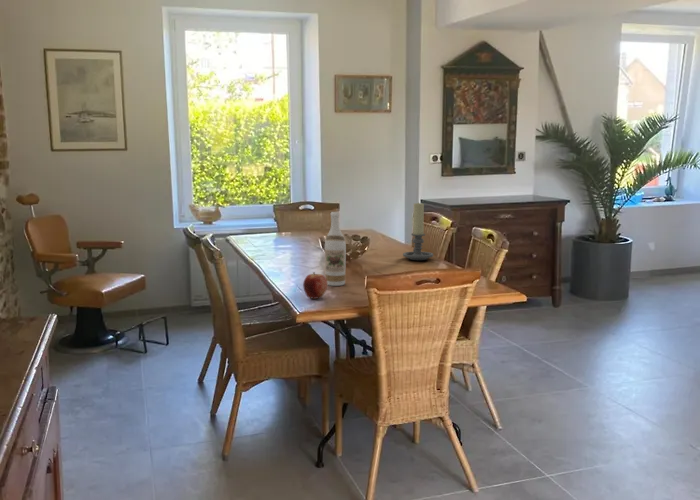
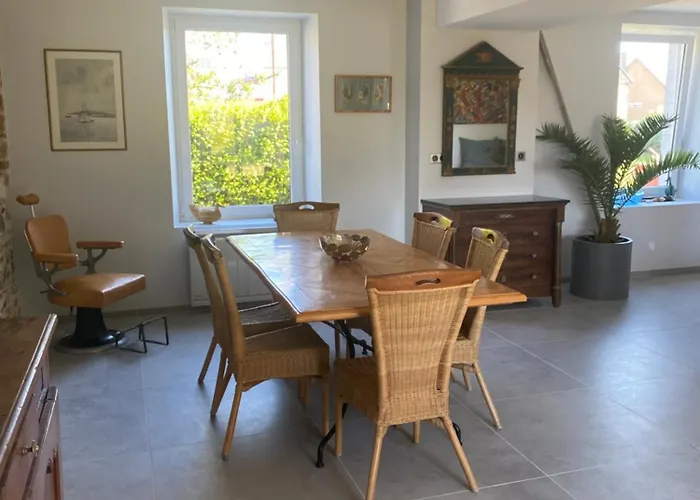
- apple [302,271,328,300]
- candle holder [402,201,434,261]
- wine bottle [324,211,347,287]
